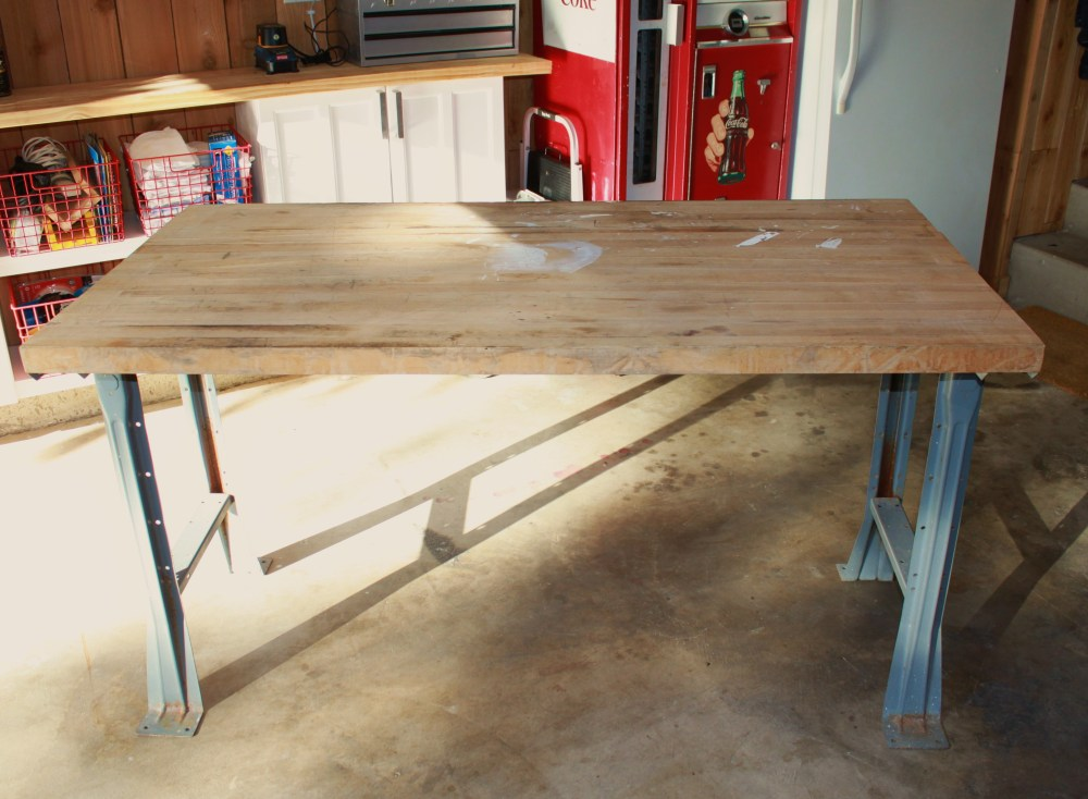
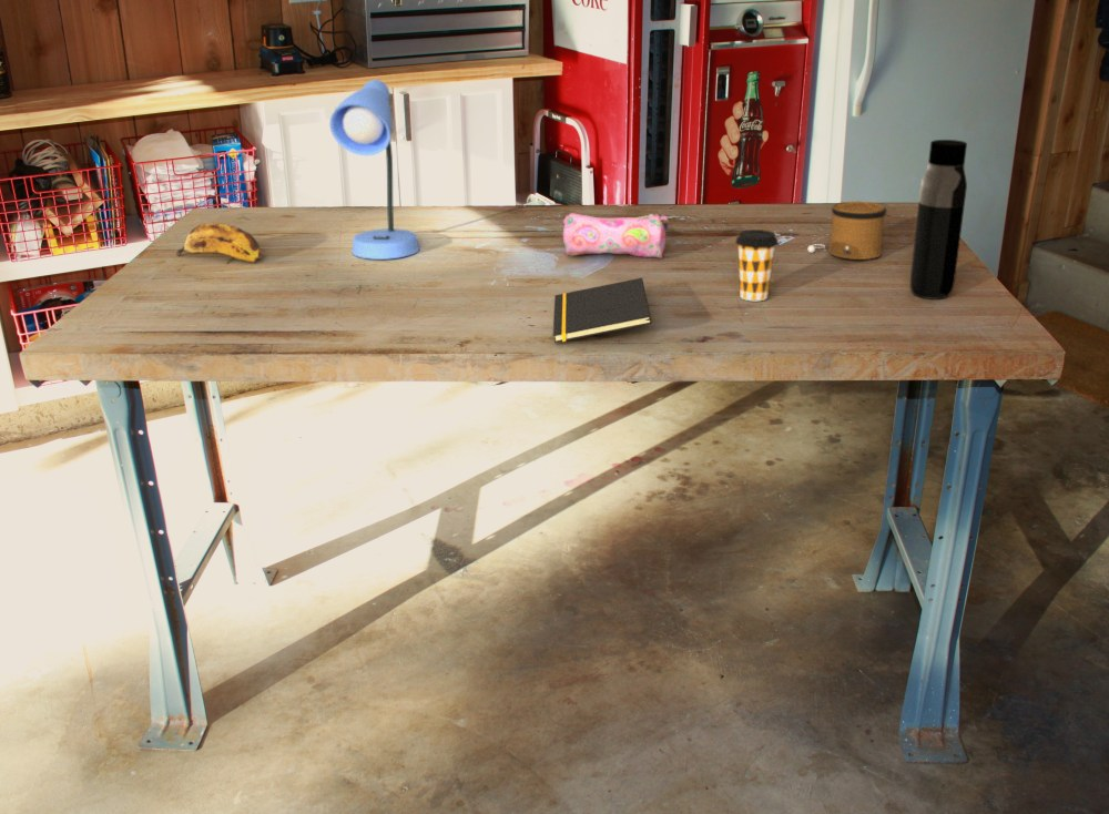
+ banana [174,222,263,264]
+ notepad [552,277,652,344]
+ pencil case [562,212,669,260]
+ coffee cup [734,228,780,302]
+ desk lamp [328,79,420,261]
+ water bottle [909,139,968,301]
+ speaker [806,200,887,261]
